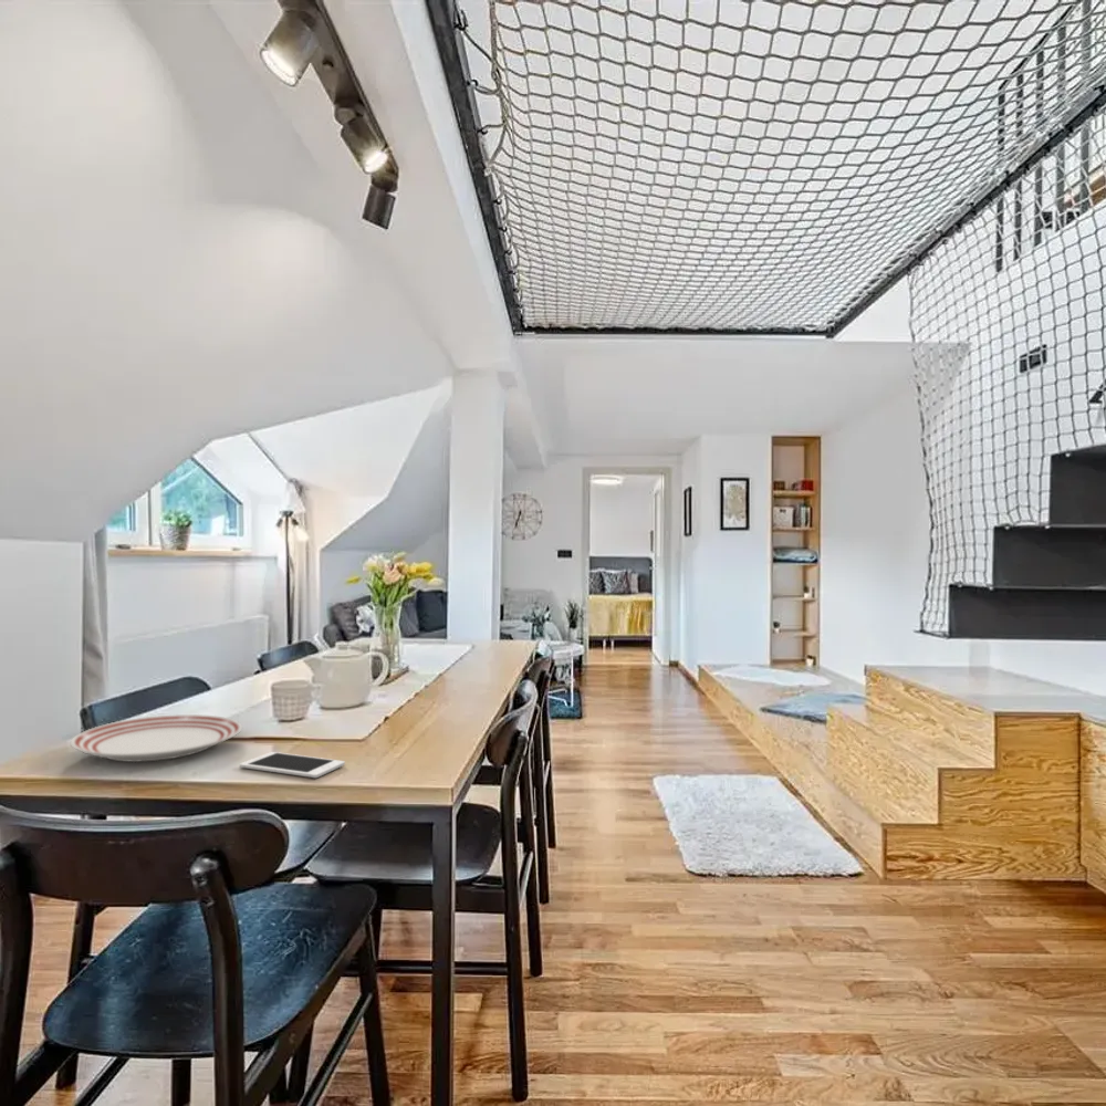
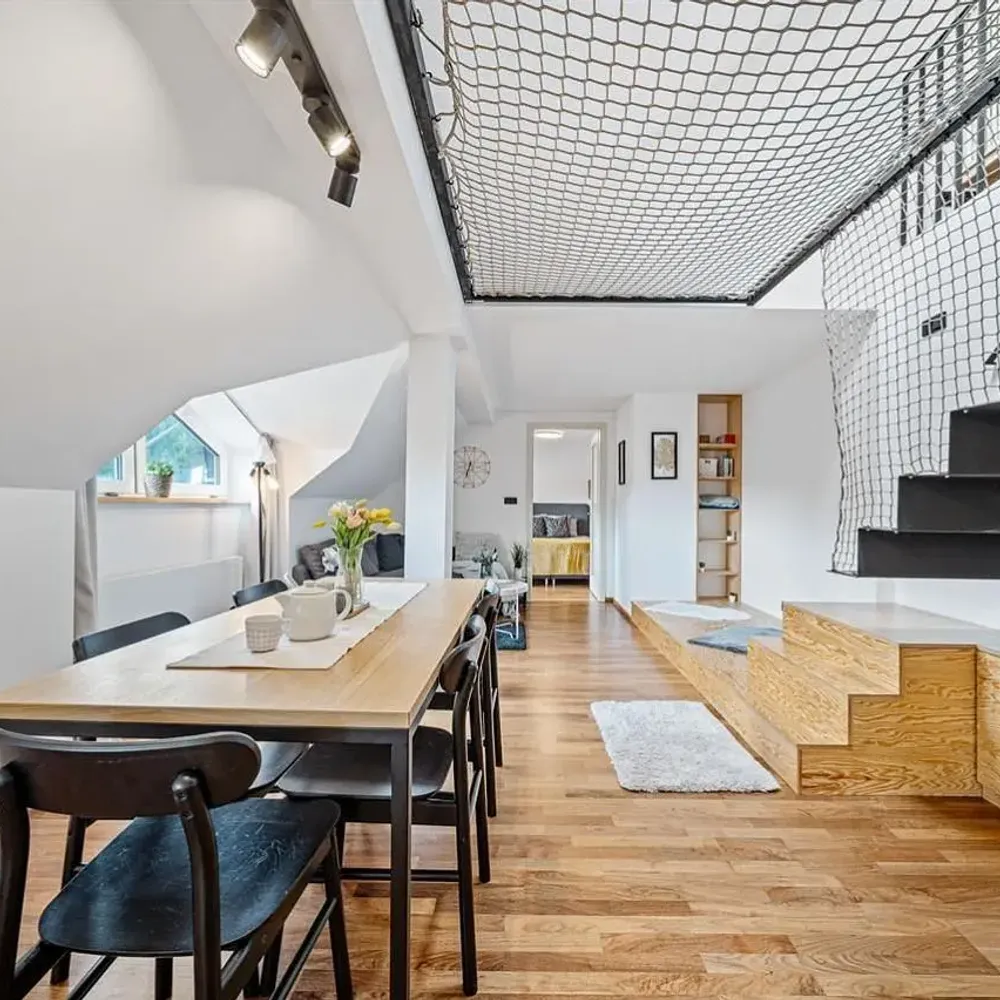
- dinner plate [70,713,243,763]
- cell phone [239,751,346,779]
